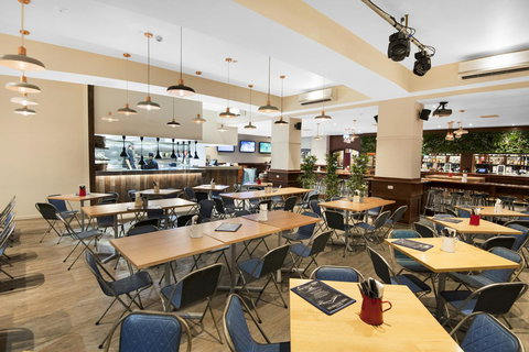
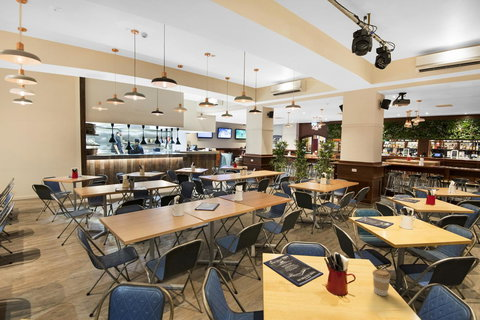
+ coffee cup [371,268,392,297]
